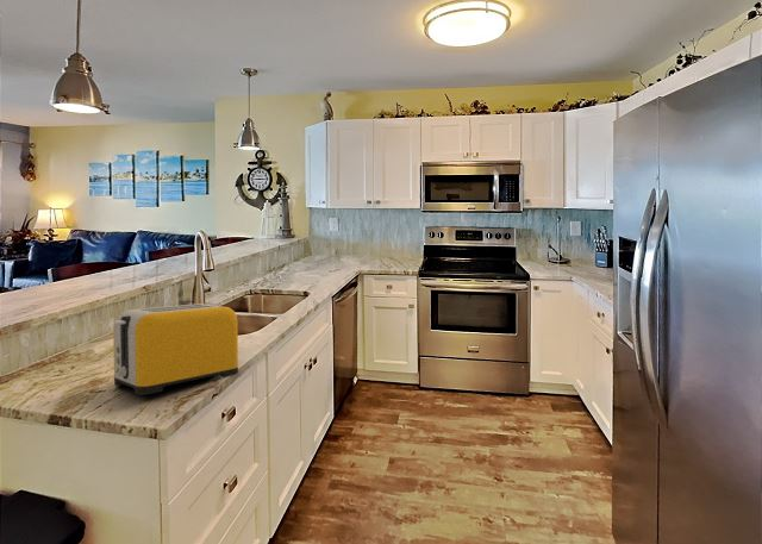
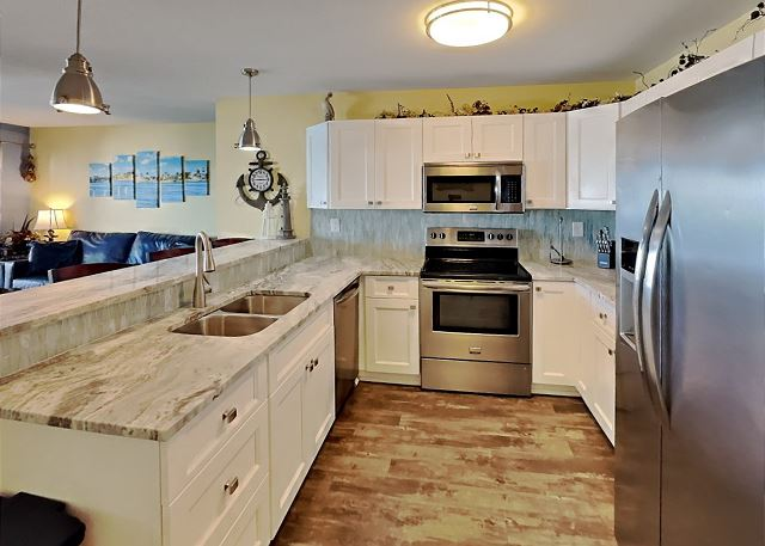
- toaster [112,302,239,396]
